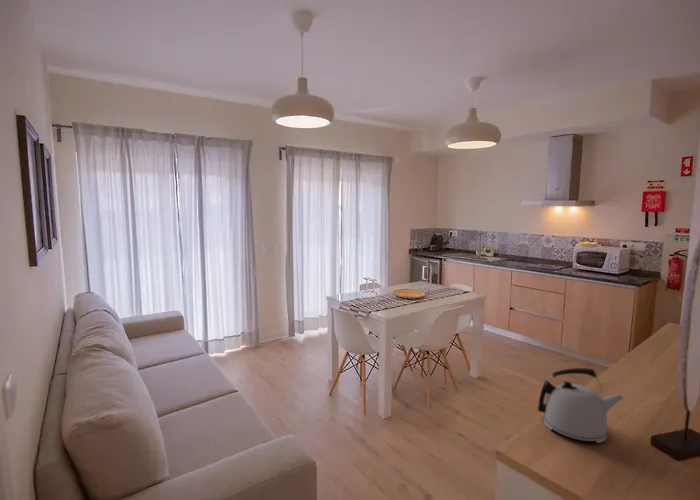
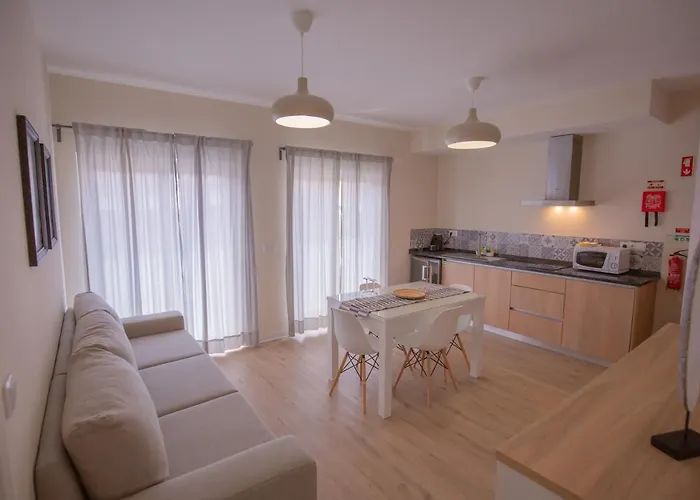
- kettle [536,367,625,444]
